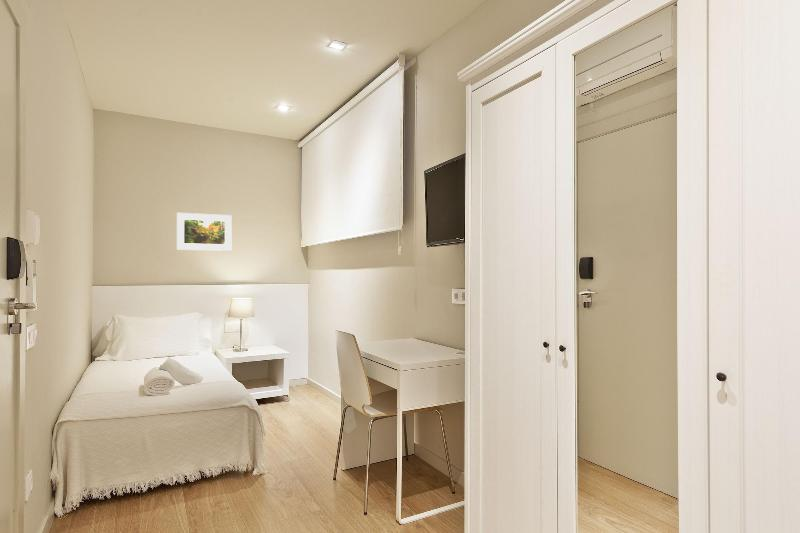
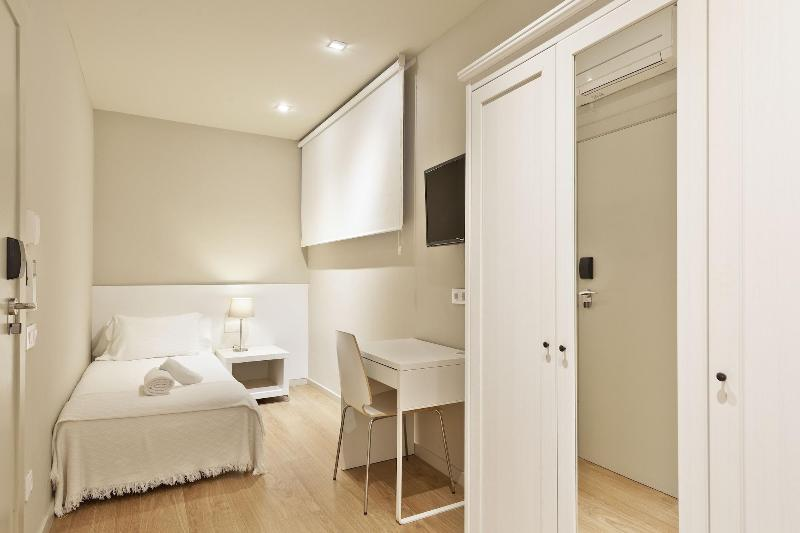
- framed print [176,212,232,252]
